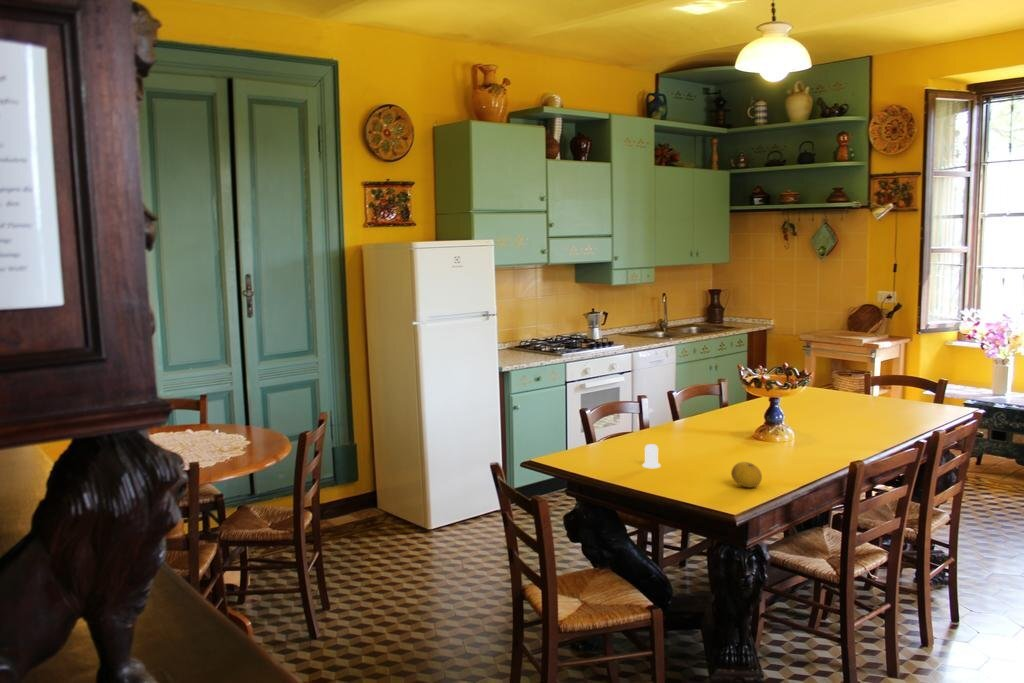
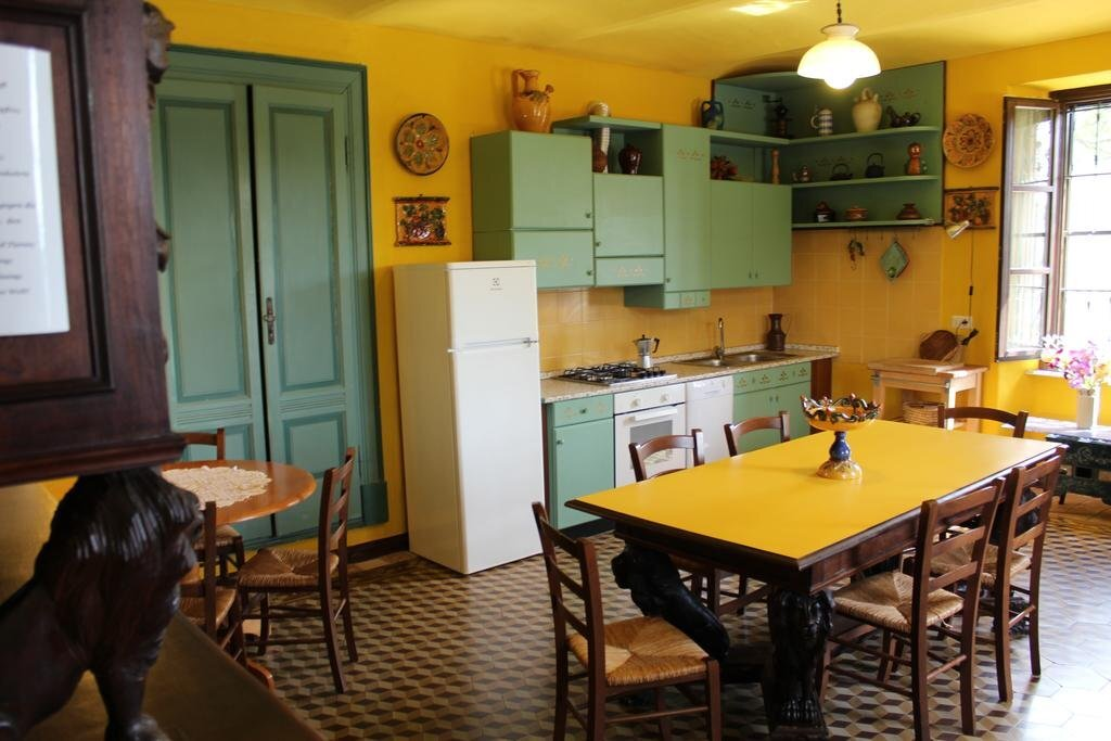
- salt shaker [642,443,661,469]
- fruit [730,461,763,489]
